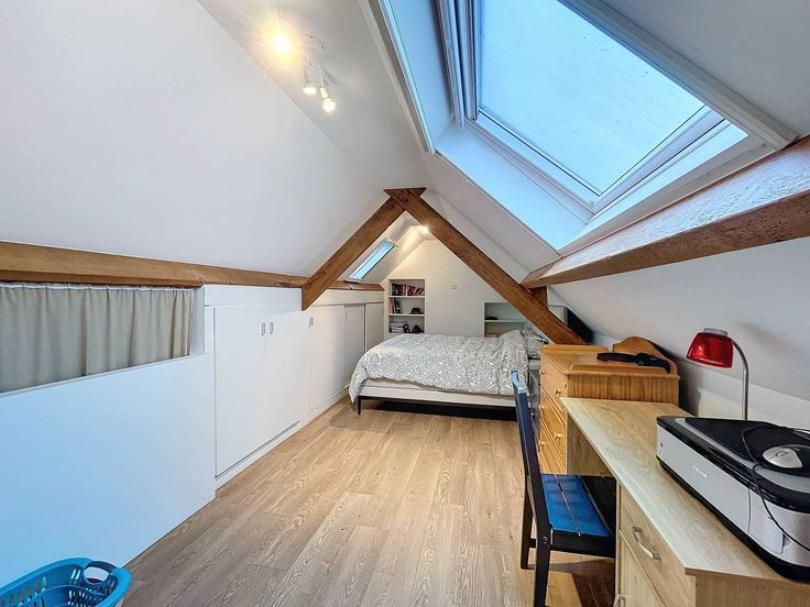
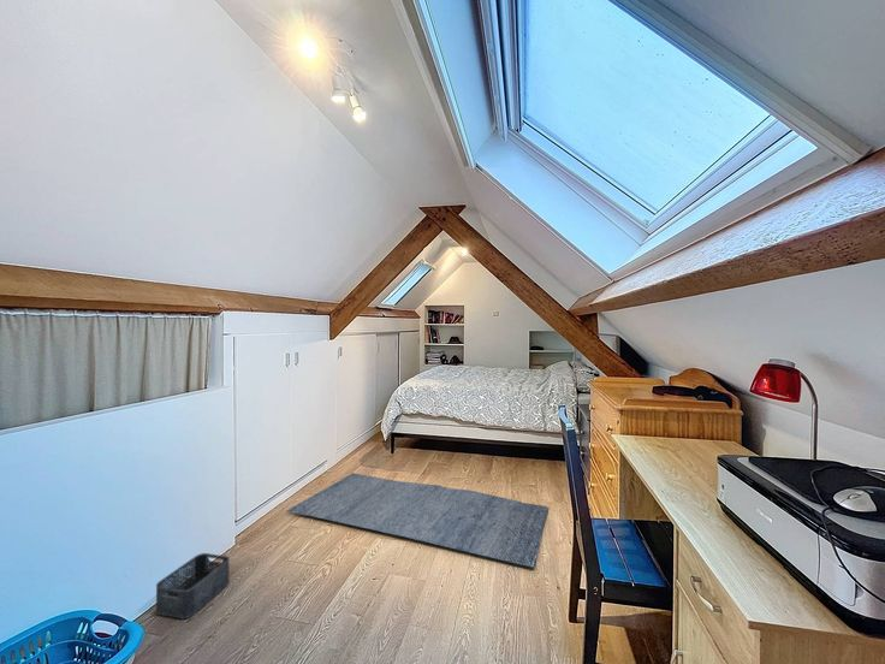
+ storage bin [155,552,231,619]
+ rug [285,472,551,569]
